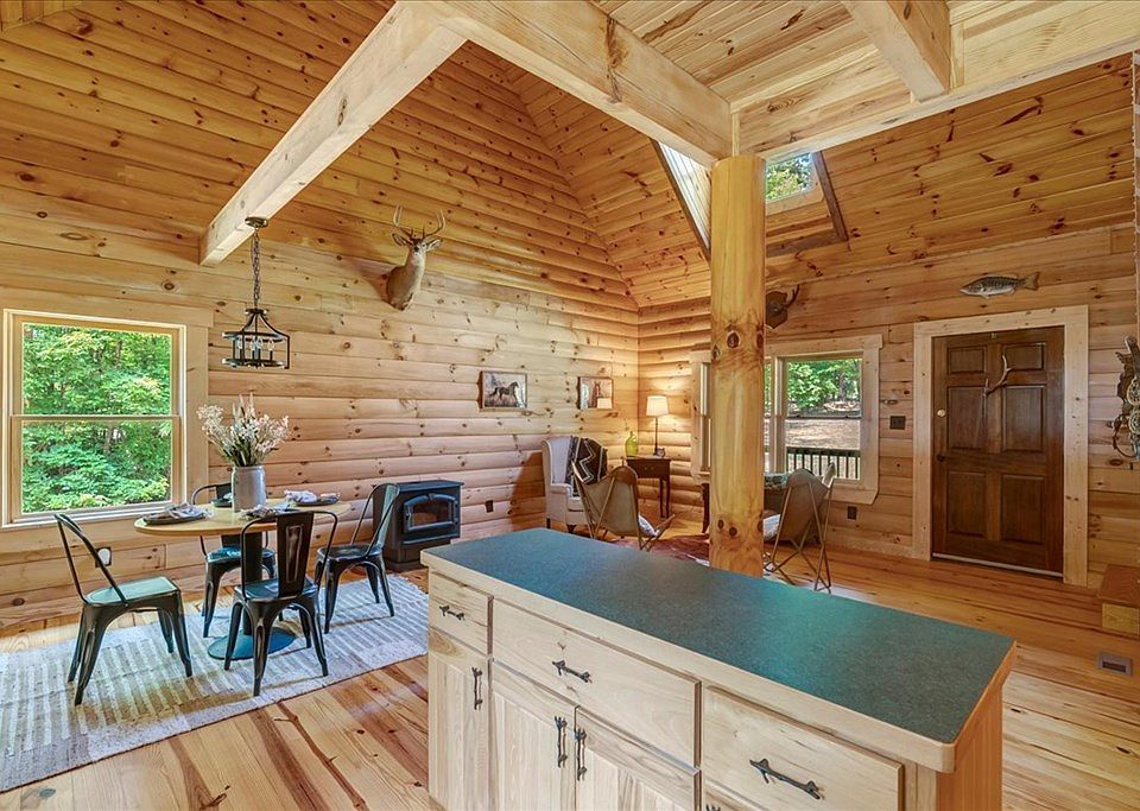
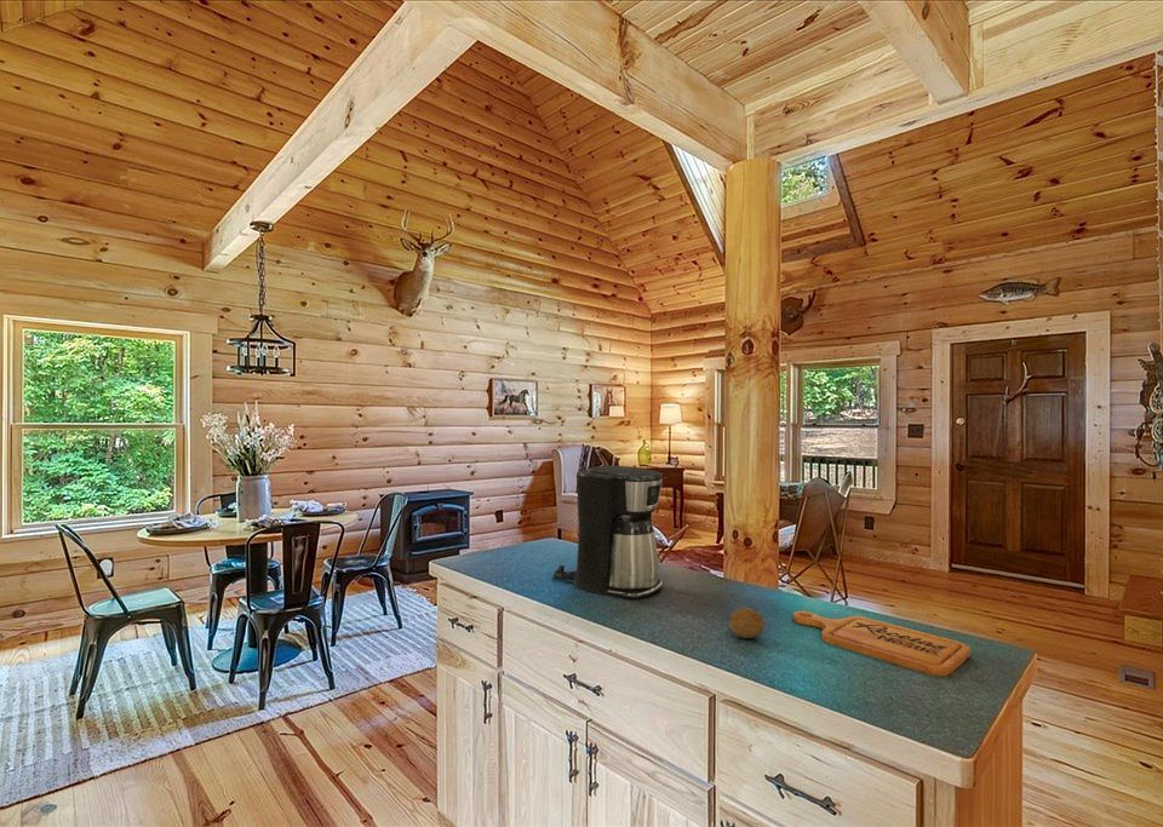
+ cutting board [792,610,972,677]
+ coffee maker [552,464,664,601]
+ fruit [729,607,764,639]
